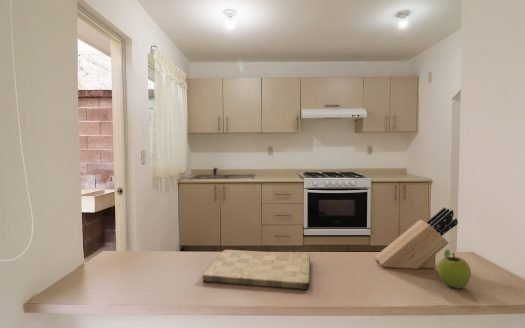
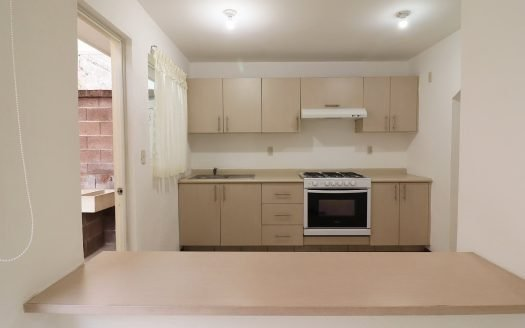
- knife block [375,206,459,270]
- fruit [437,248,472,289]
- cutting board [202,249,311,291]
